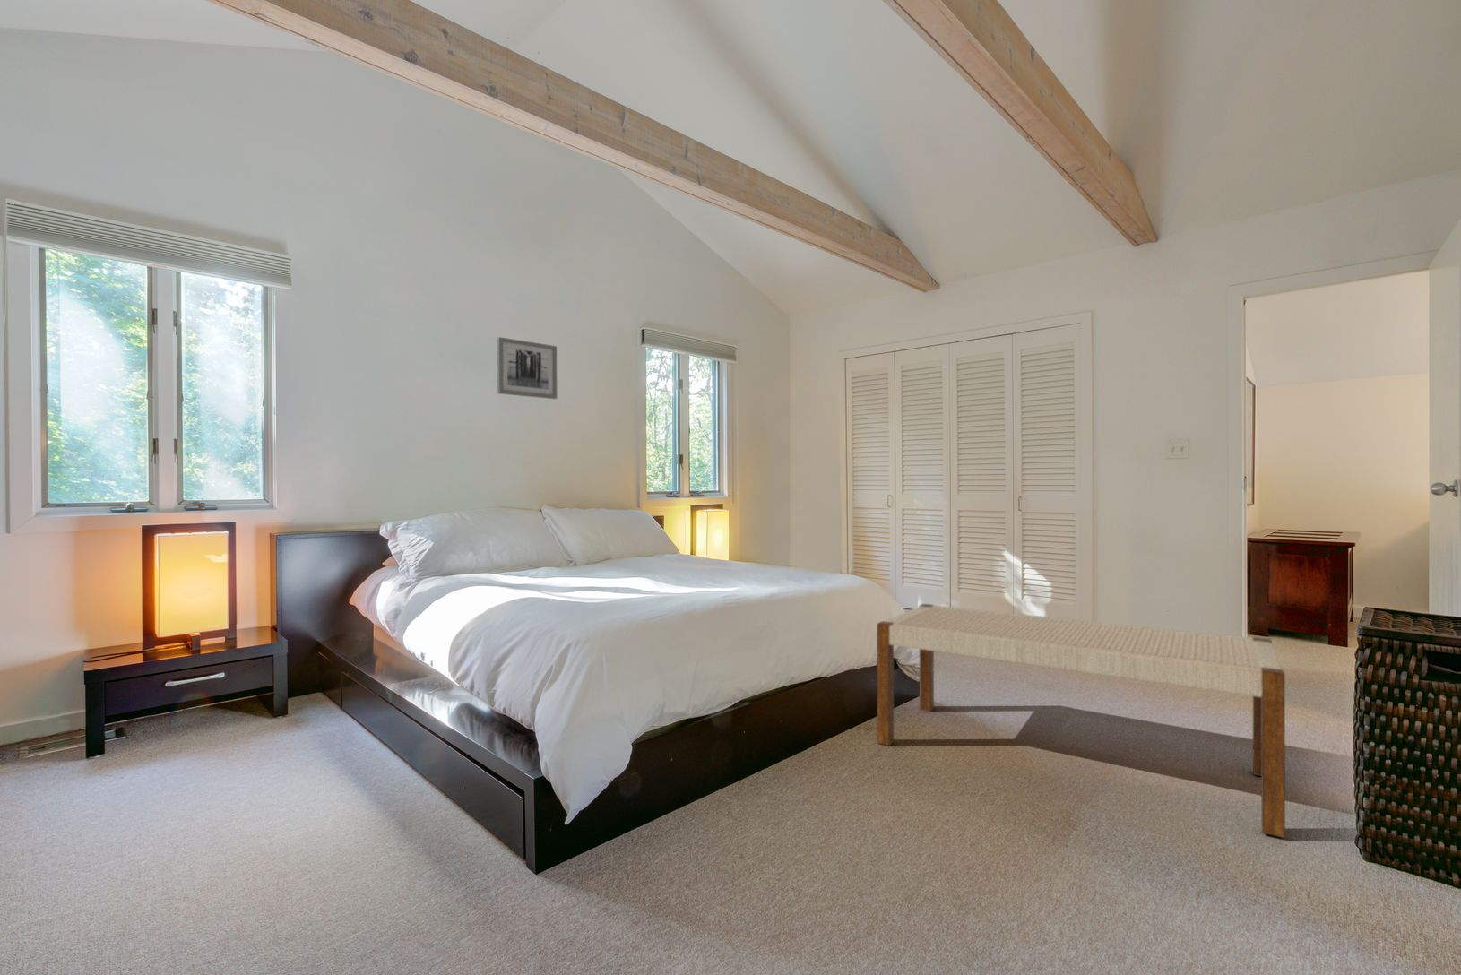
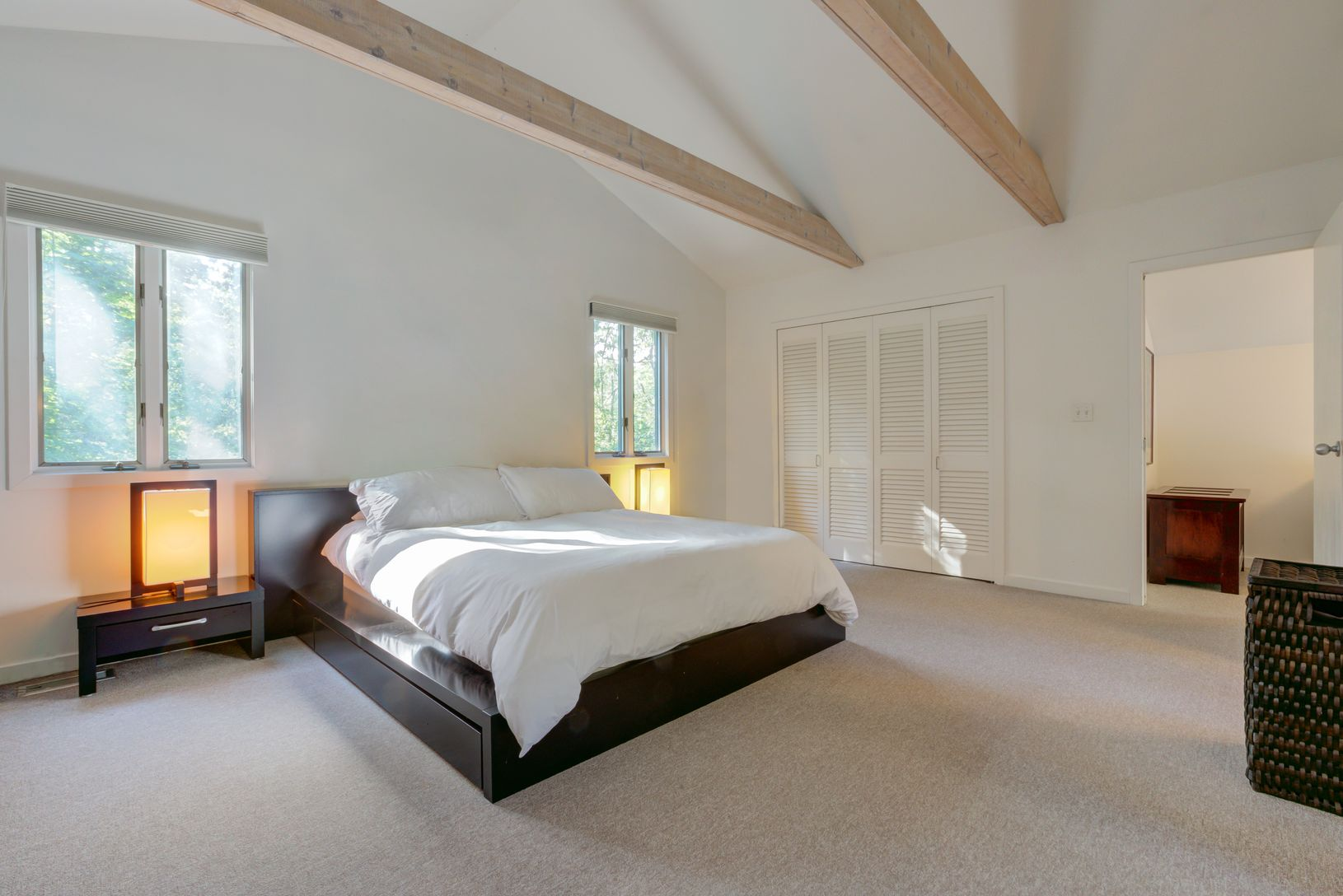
- bench [876,603,1286,839]
- wall art [496,336,557,399]
